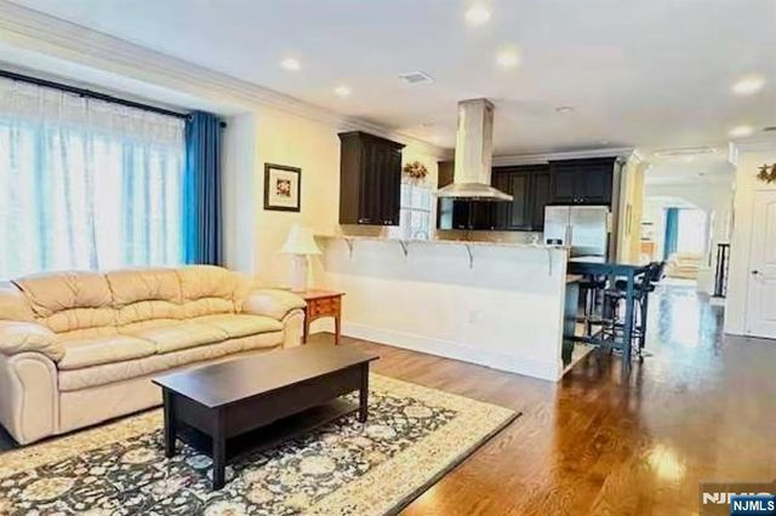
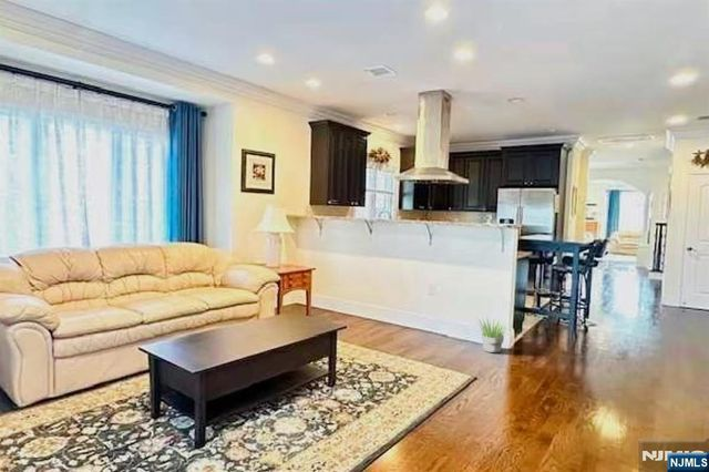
+ potted plant [476,317,508,353]
